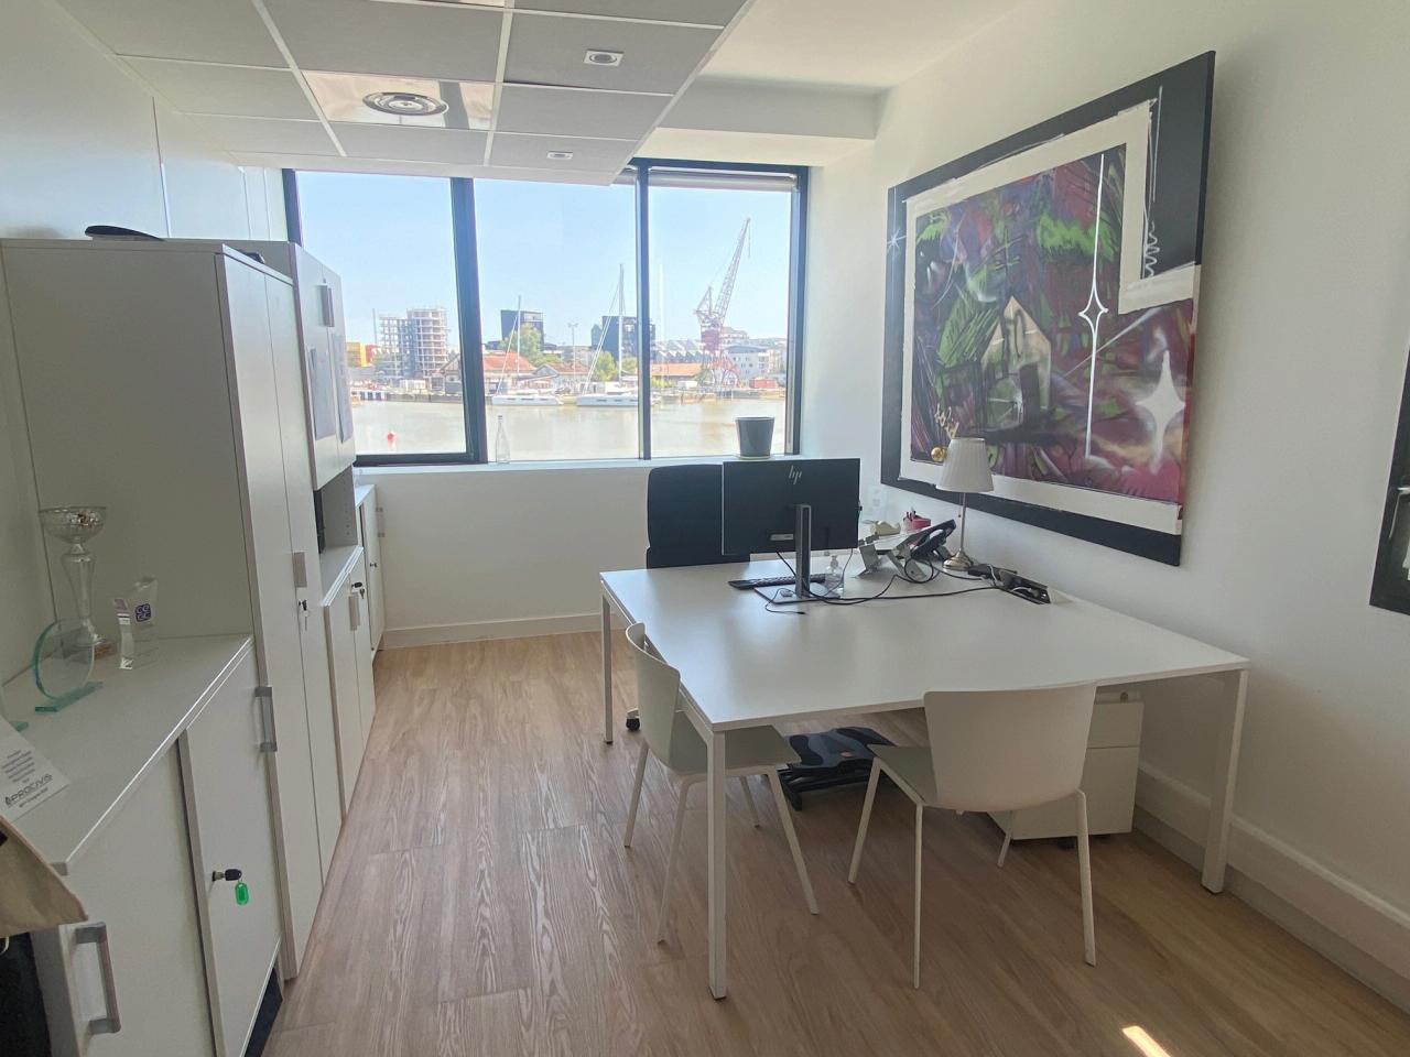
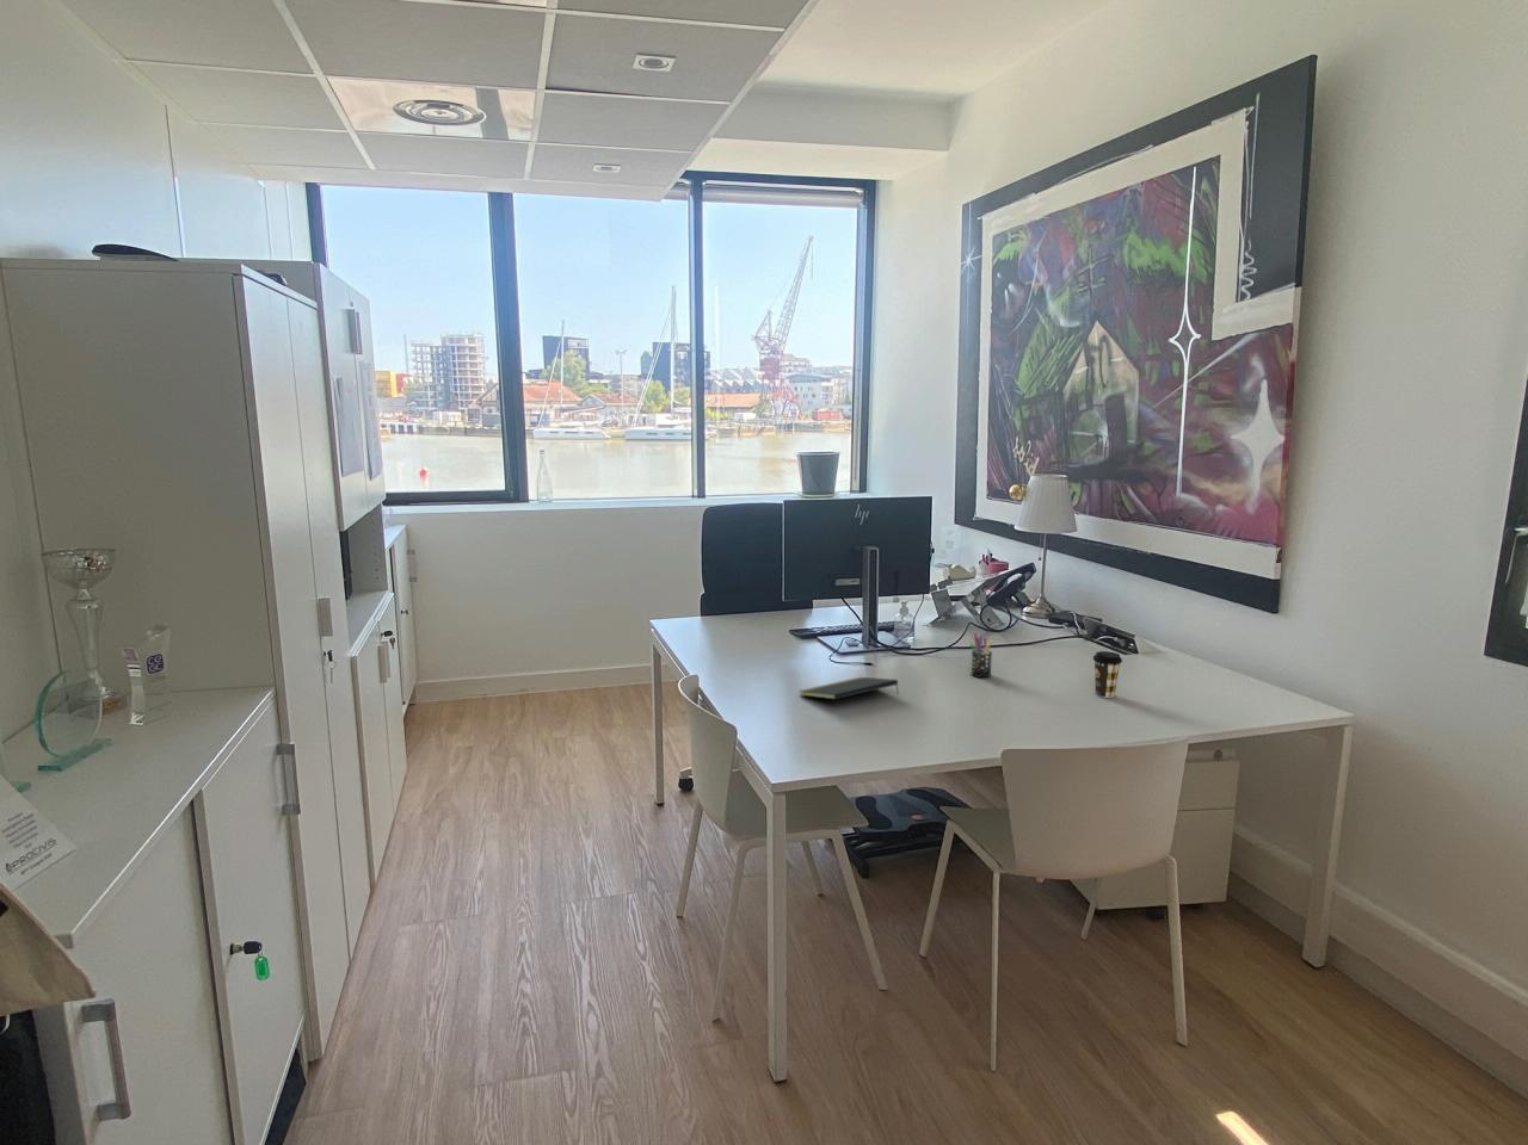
+ pen holder [969,633,994,678]
+ coffee cup [1092,649,1124,699]
+ notepad [798,676,900,700]
